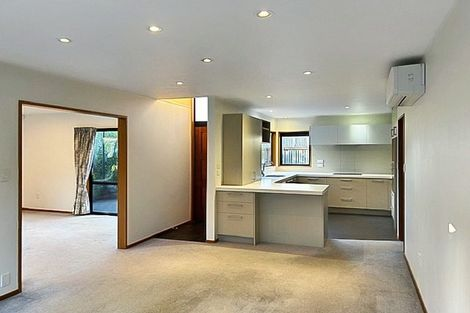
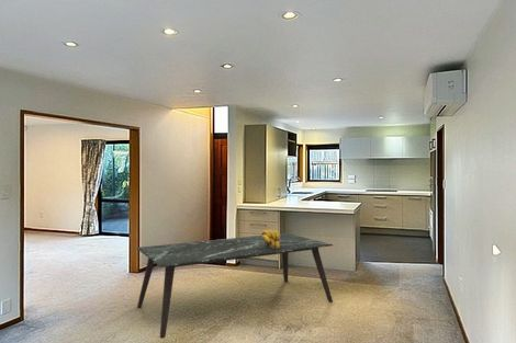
+ banana bunch [260,229,280,249]
+ dining table [136,232,334,340]
